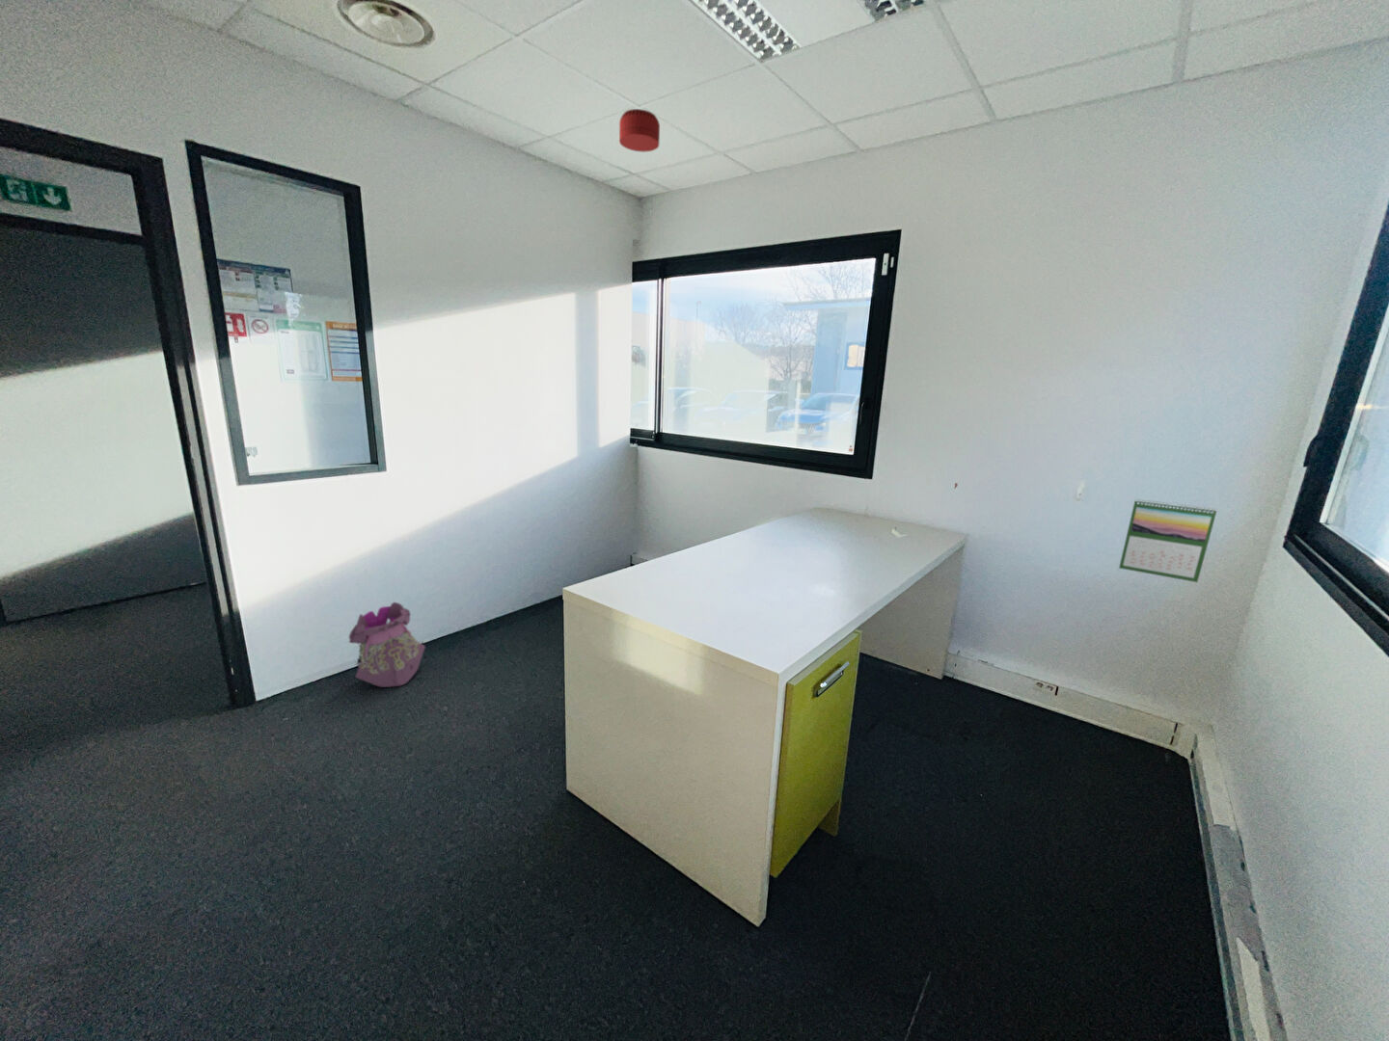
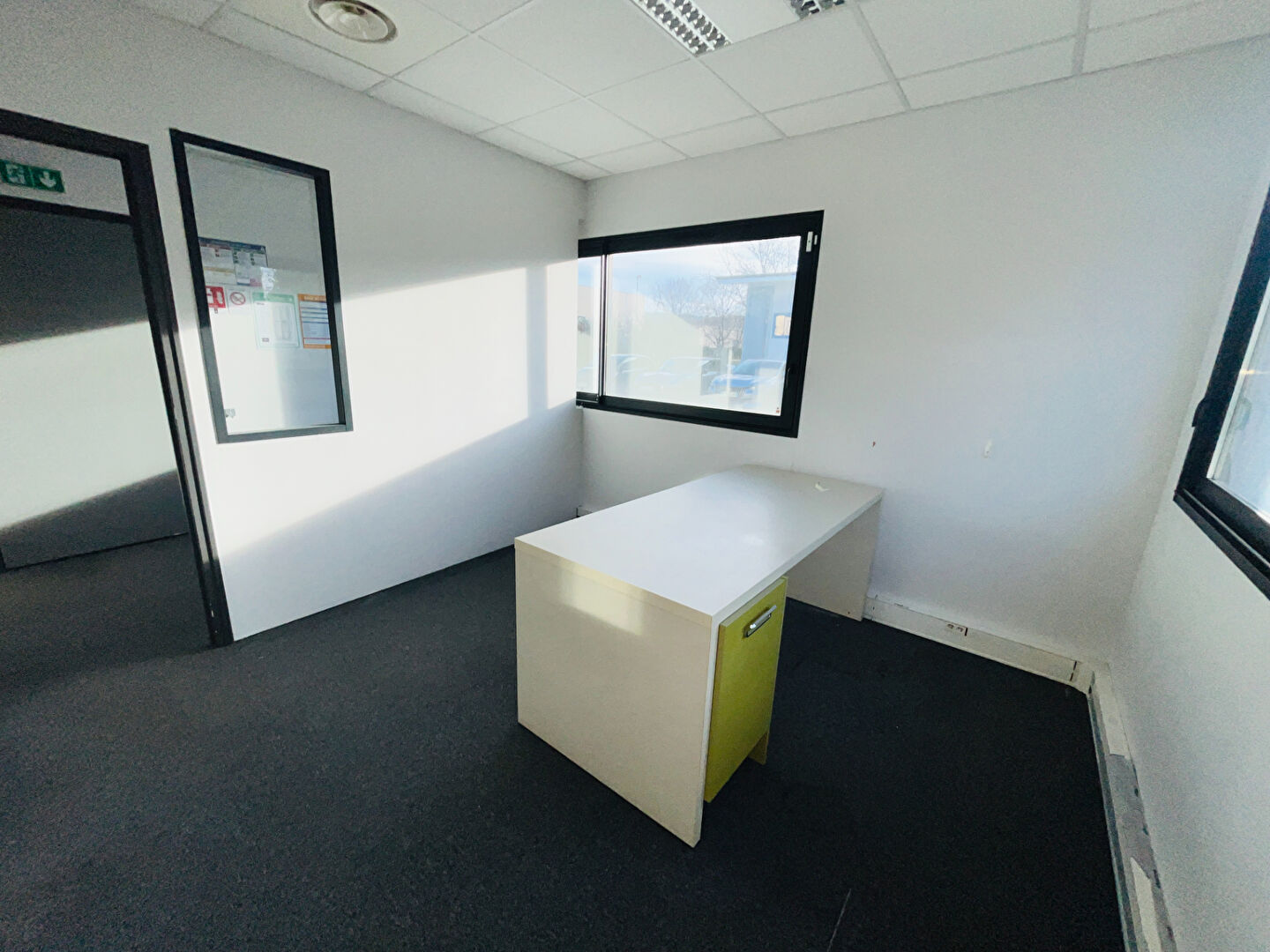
- backpack [346,599,427,688]
- calendar [1118,499,1218,583]
- smoke detector [618,108,661,153]
